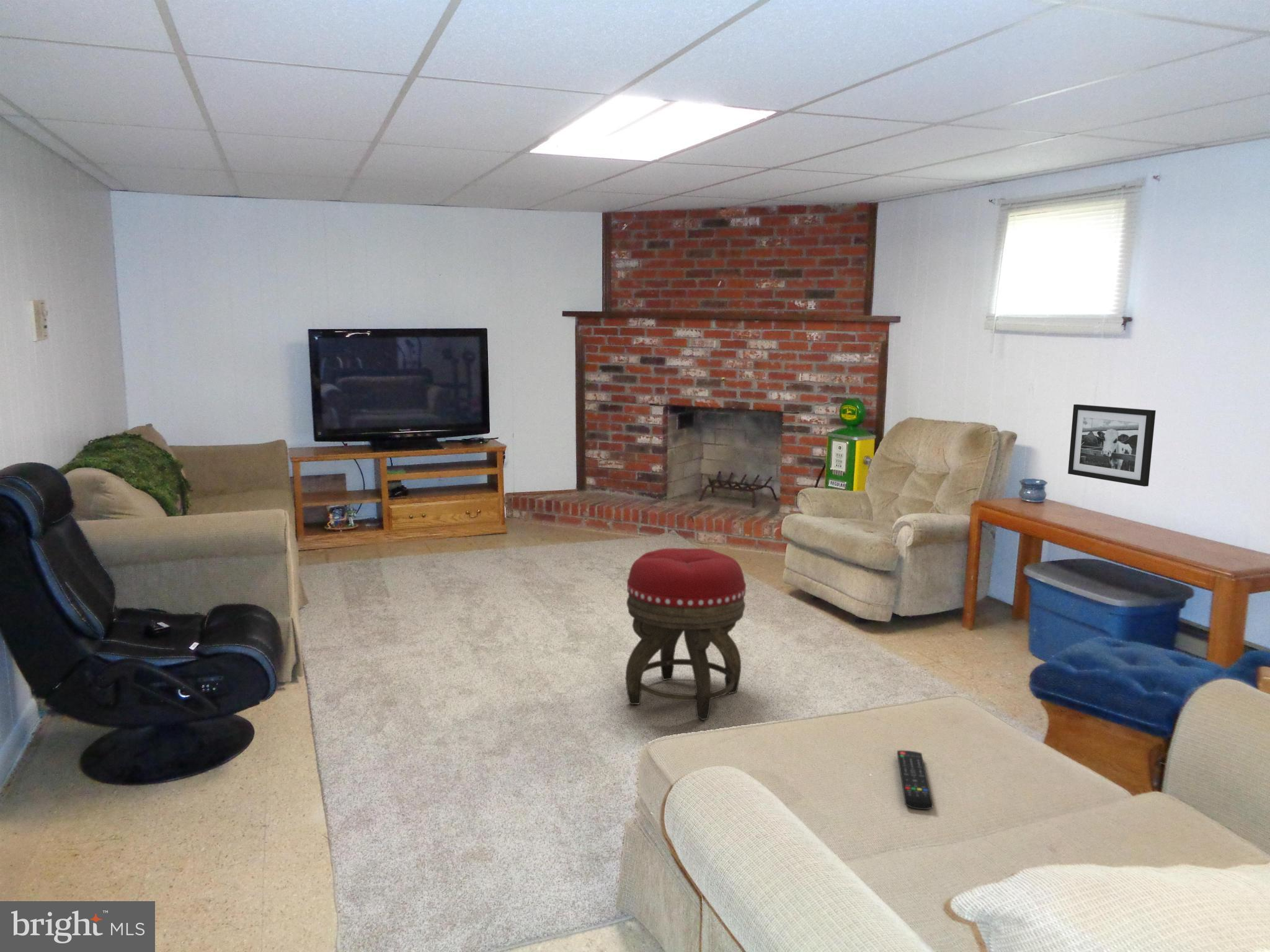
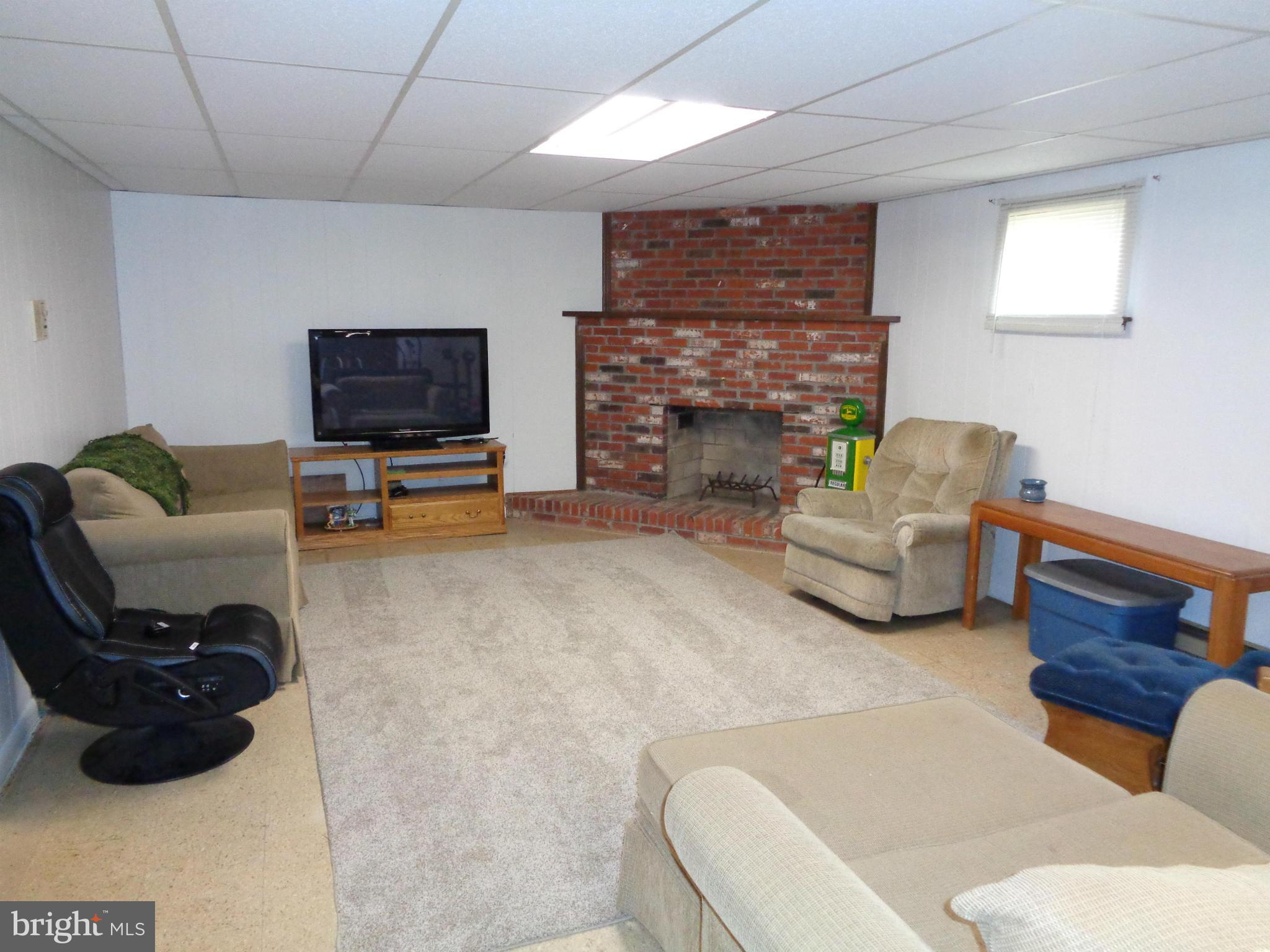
- footstool [625,547,747,721]
- remote control [897,750,934,810]
- picture frame [1067,403,1157,487]
